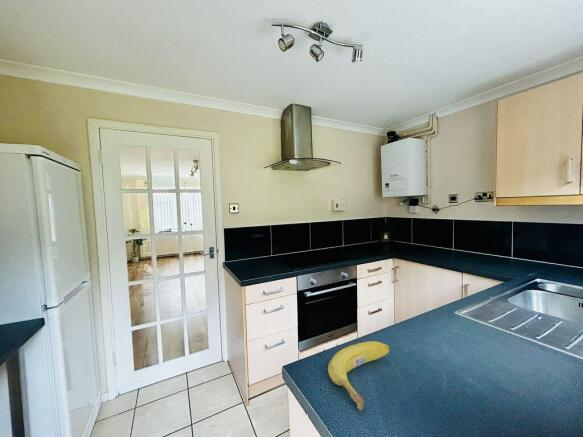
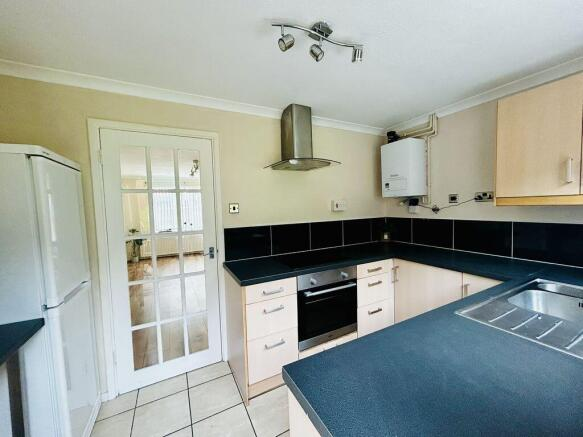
- fruit [327,340,391,412]
